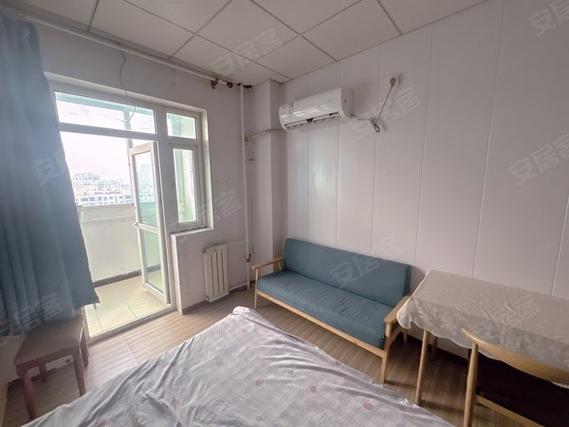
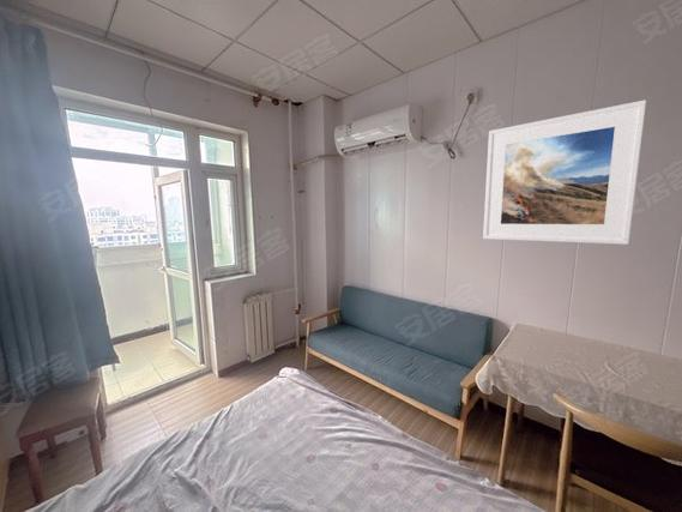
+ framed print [482,98,647,246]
